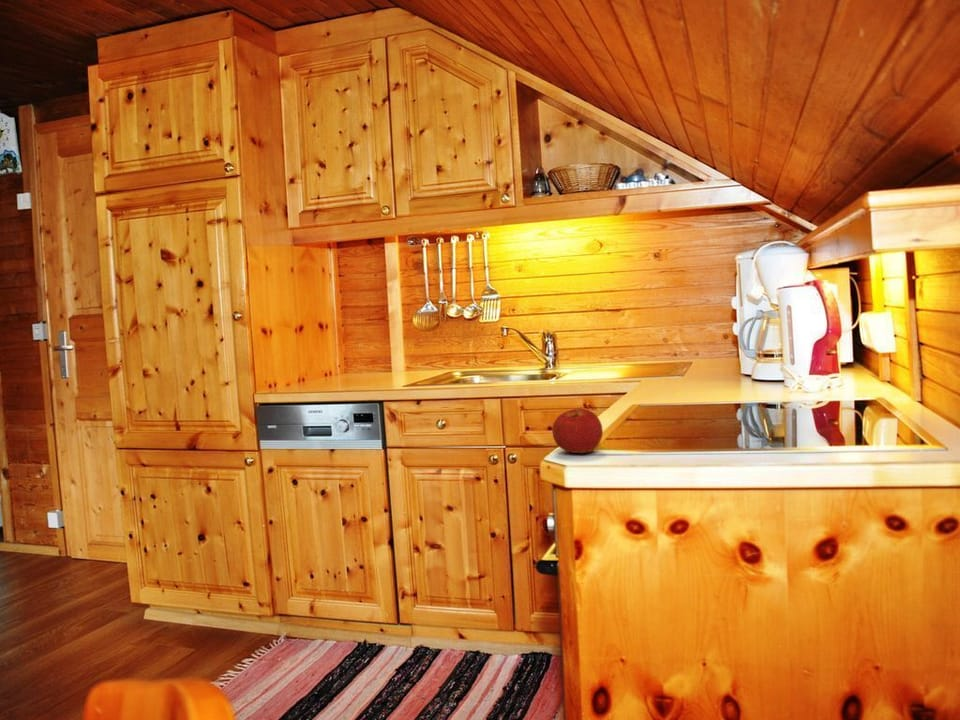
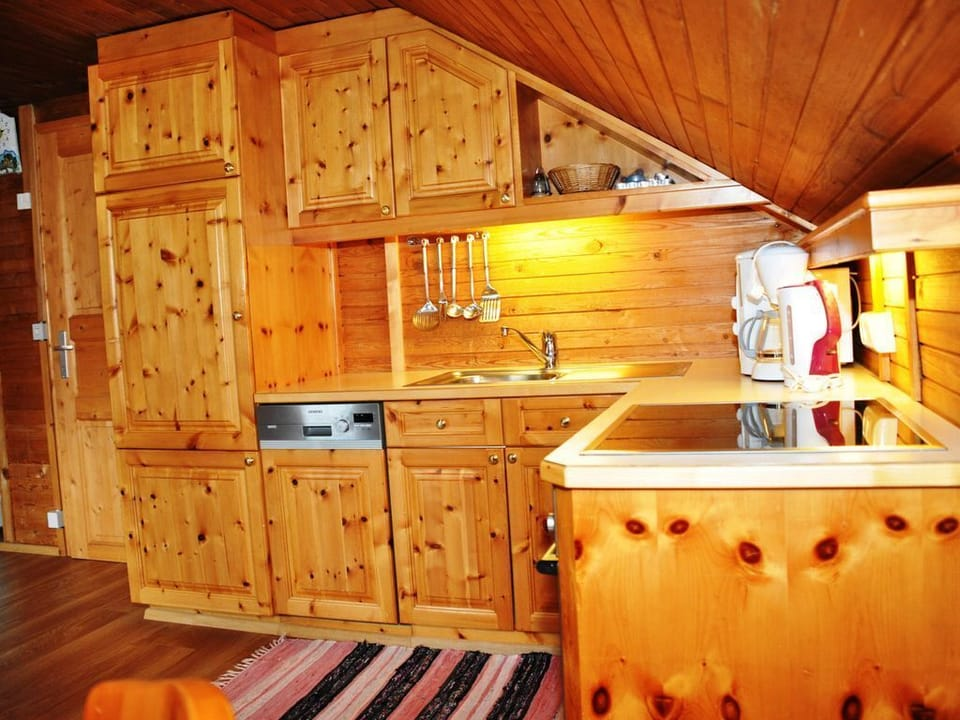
- apple [551,408,604,454]
